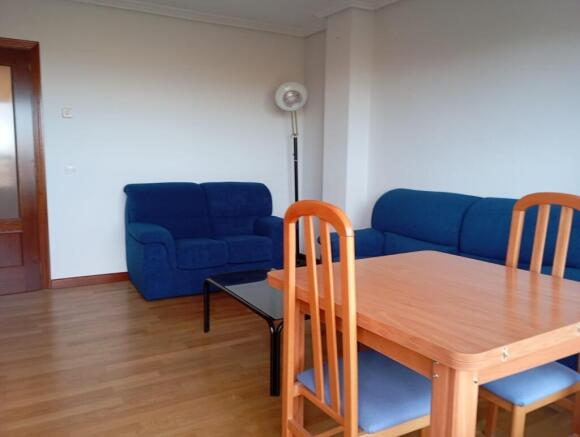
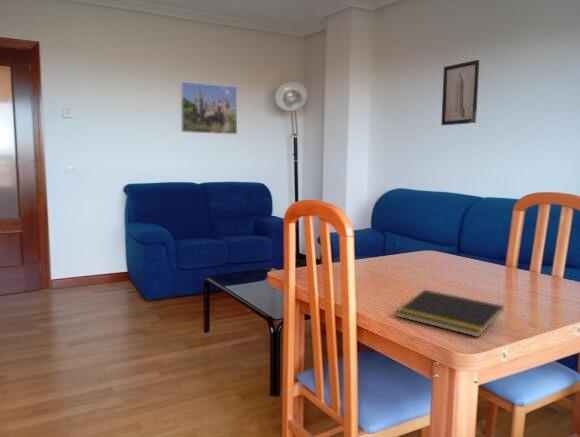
+ wall art [440,59,480,126]
+ notepad [395,289,505,338]
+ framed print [179,81,238,135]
